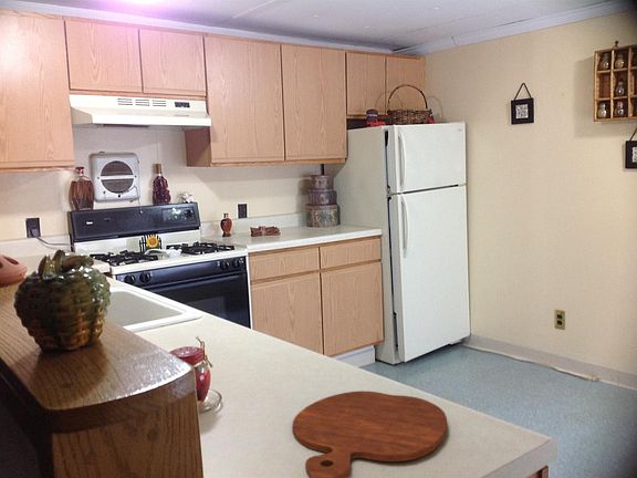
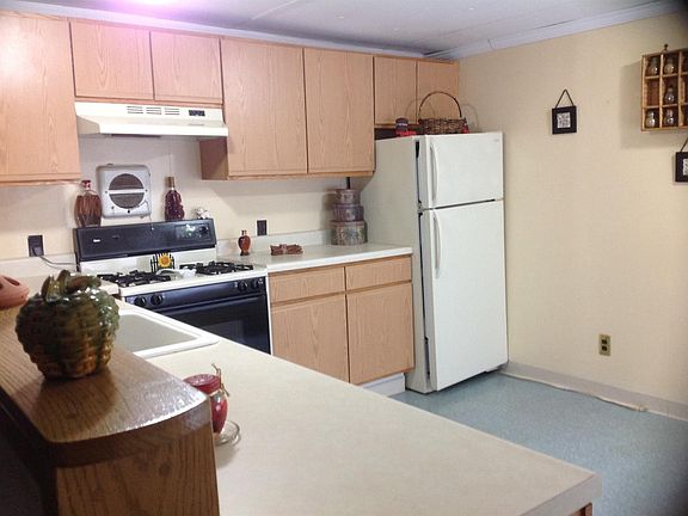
- cutting board [291,389,448,478]
